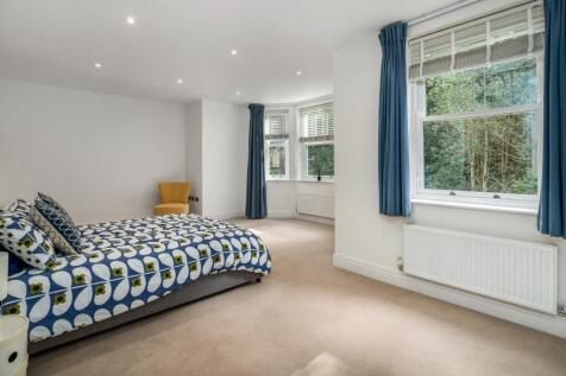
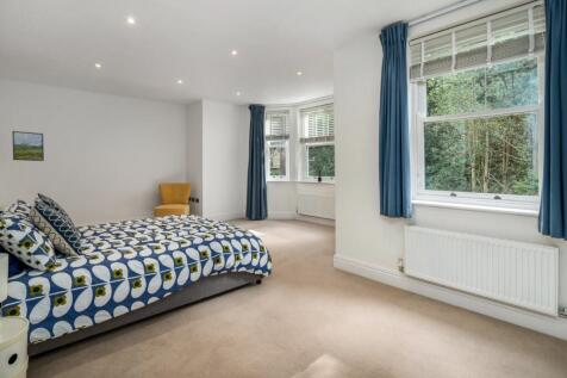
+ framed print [11,130,45,162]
